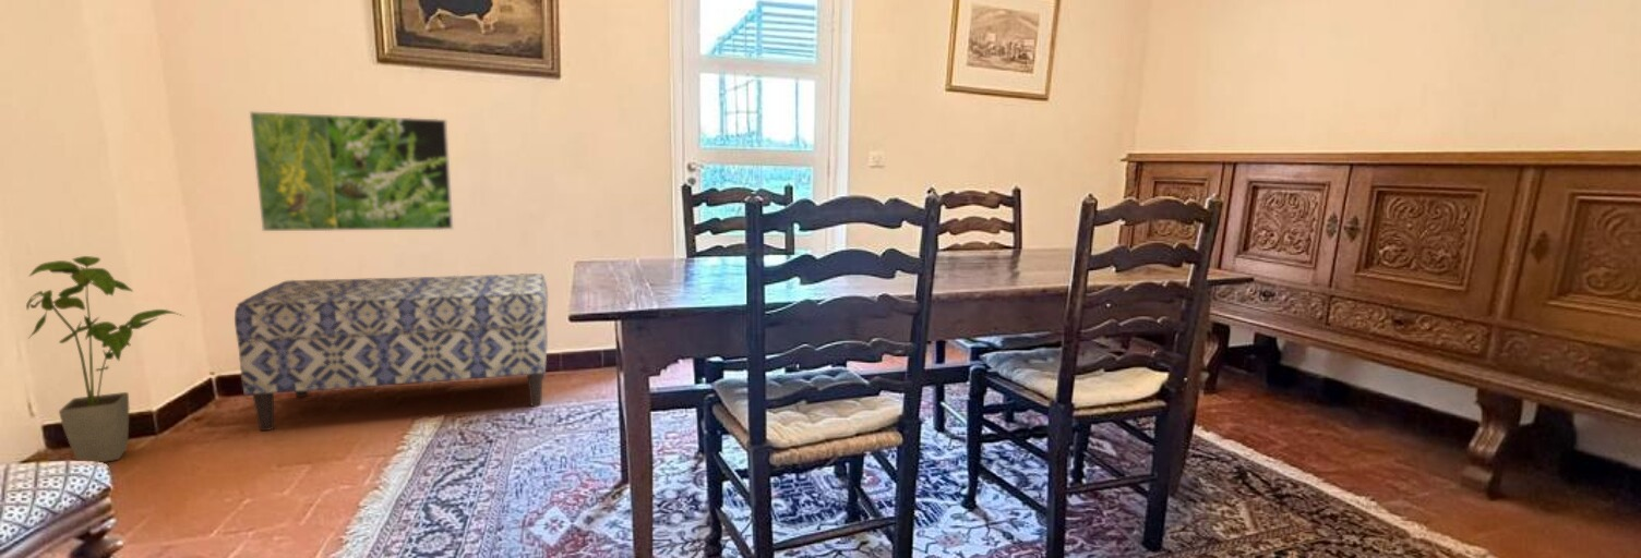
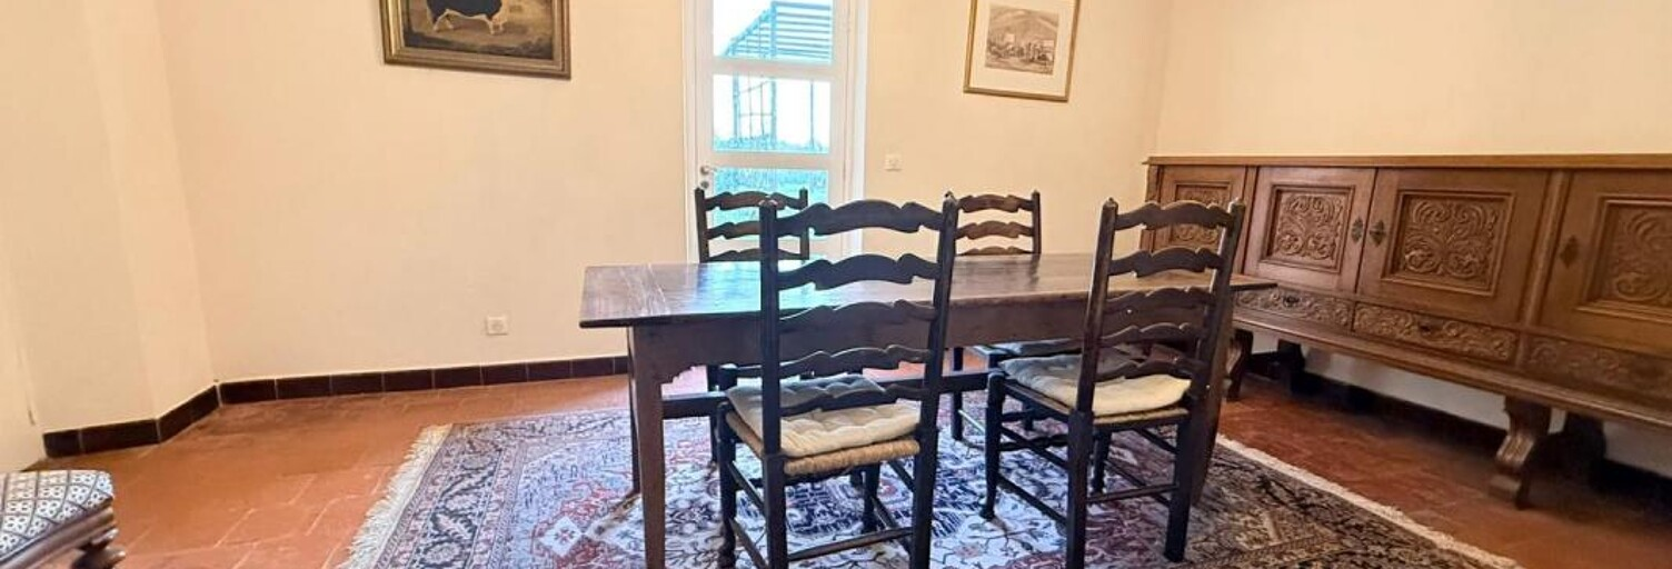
- house plant [25,255,184,463]
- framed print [249,110,454,232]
- bench [233,272,549,432]
